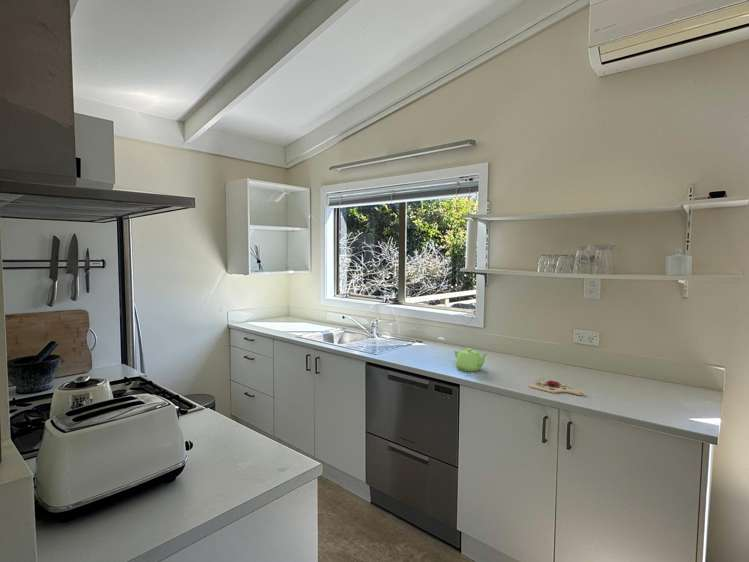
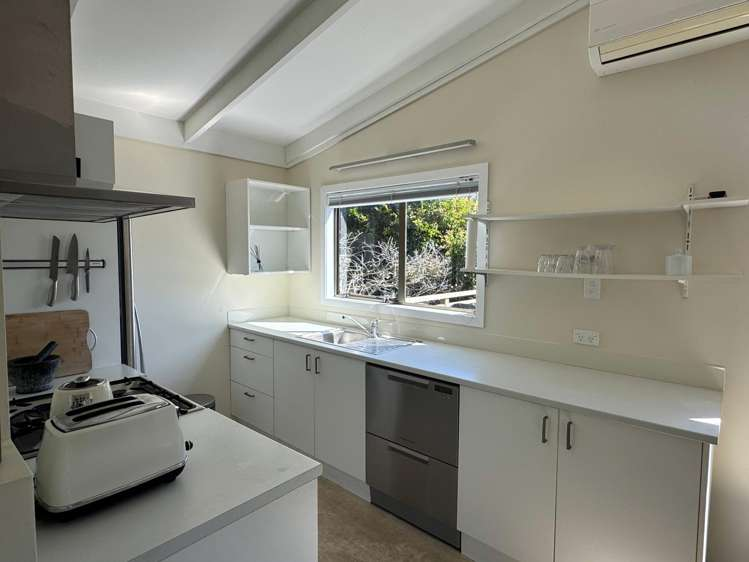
- teapot [453,347,489,373]
- cutting board [528,377,584,396]
